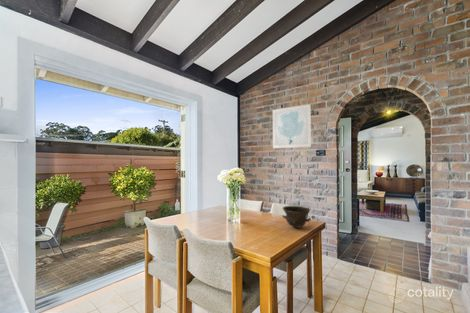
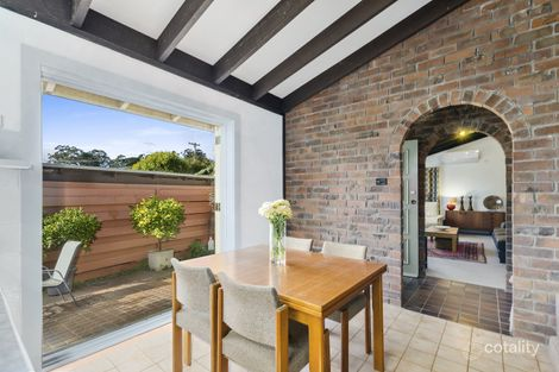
- wall art [272,103,312,149]
- bowl [281,205,312,229]
